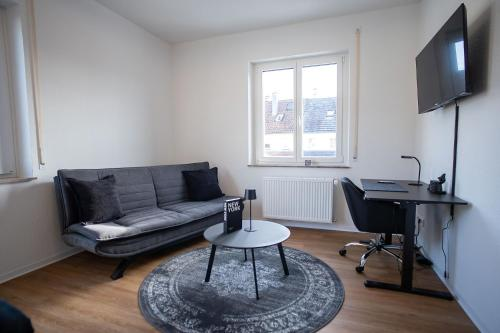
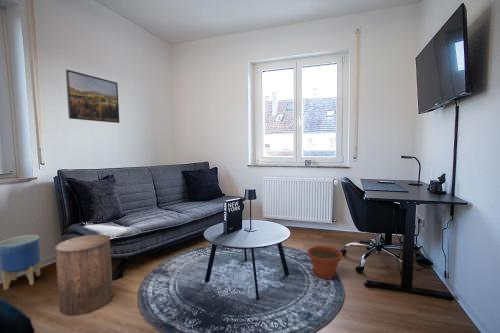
+ stool [54,234,114,317]
+ planter [0,234,42,291]
+ plant pot [306,245,344,280]
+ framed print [65,69,120,124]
